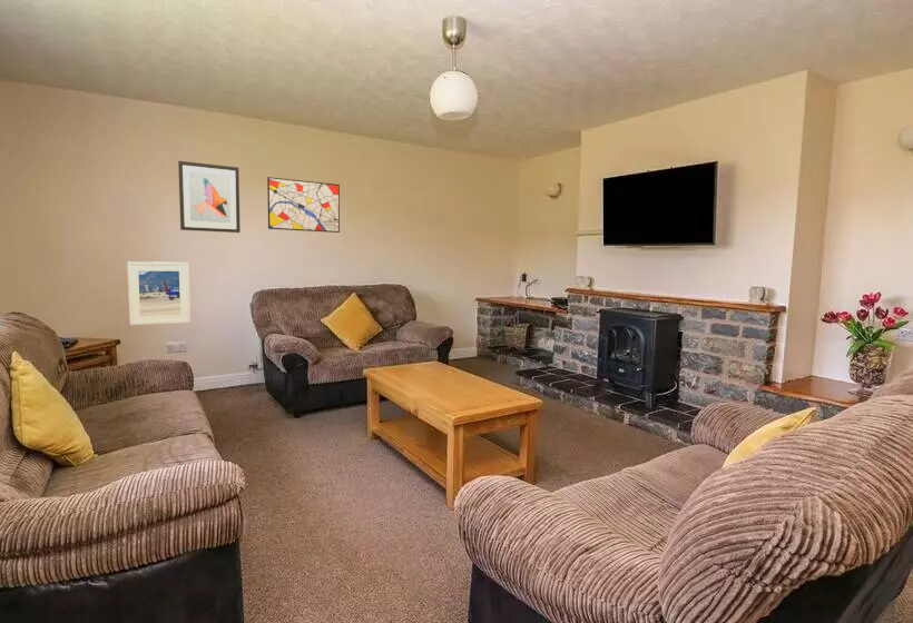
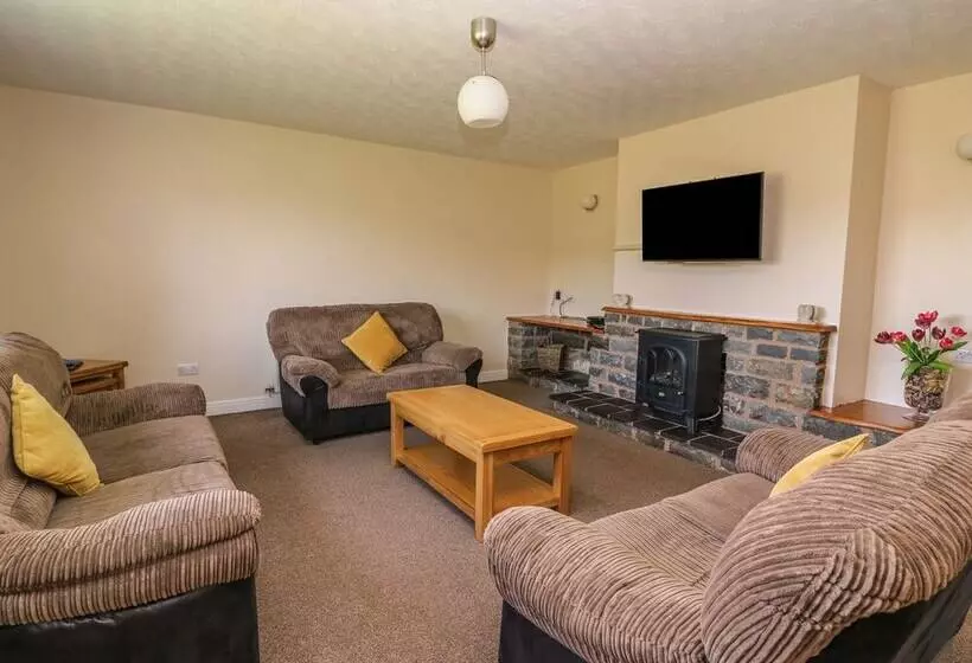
- wall art [266,176,341,234]
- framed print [126,260,192,326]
- wall art [177,160,242,234]
